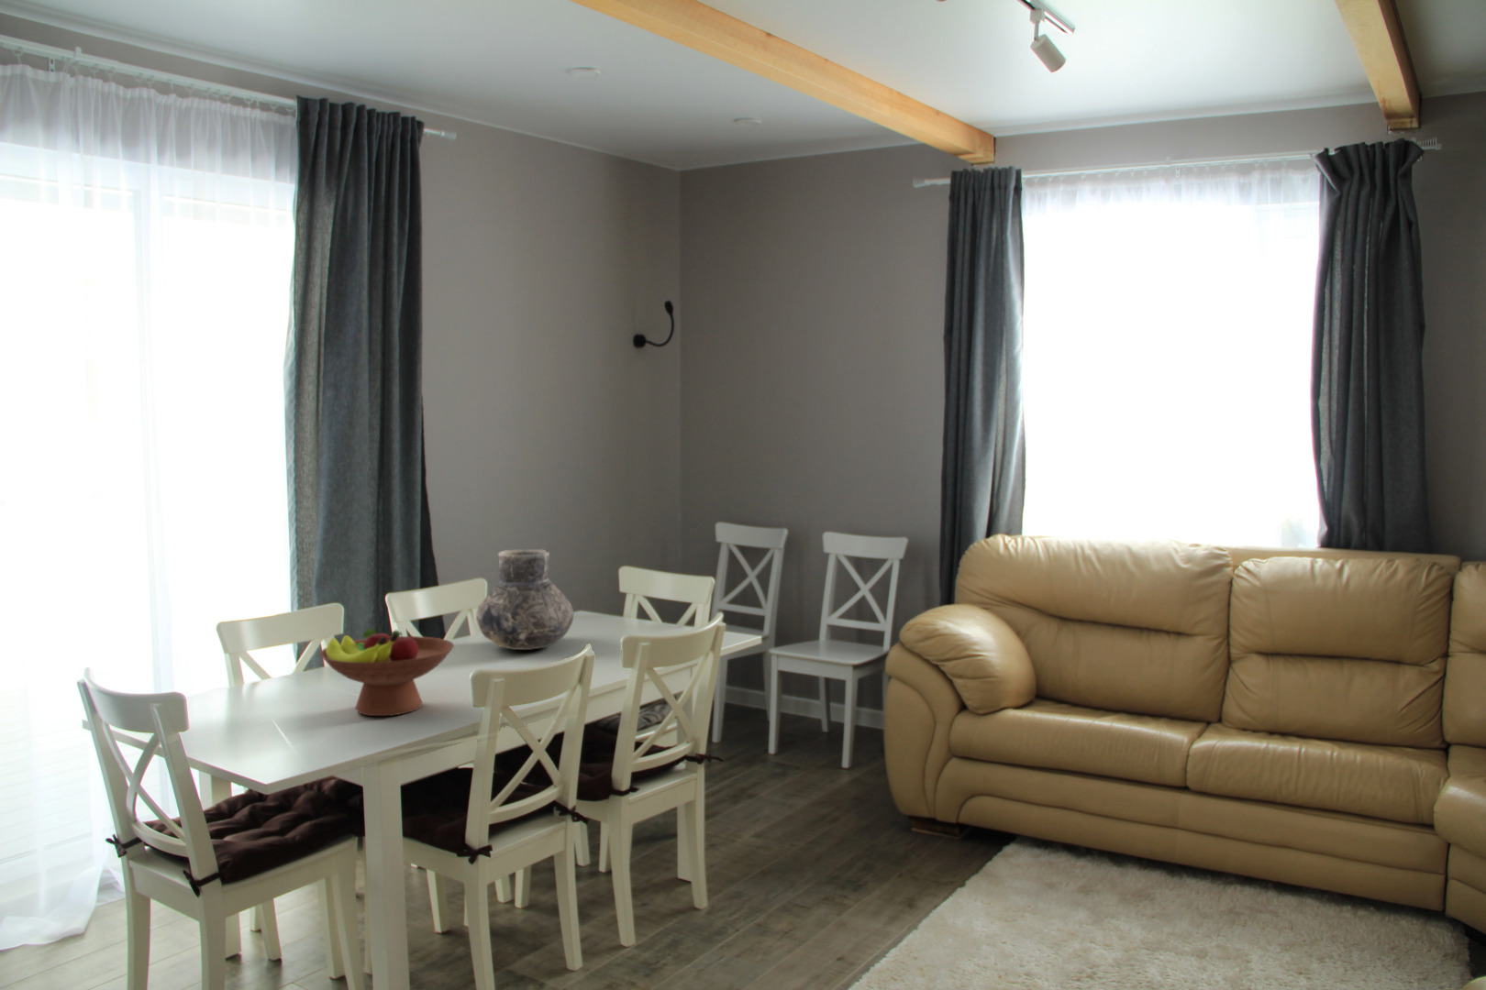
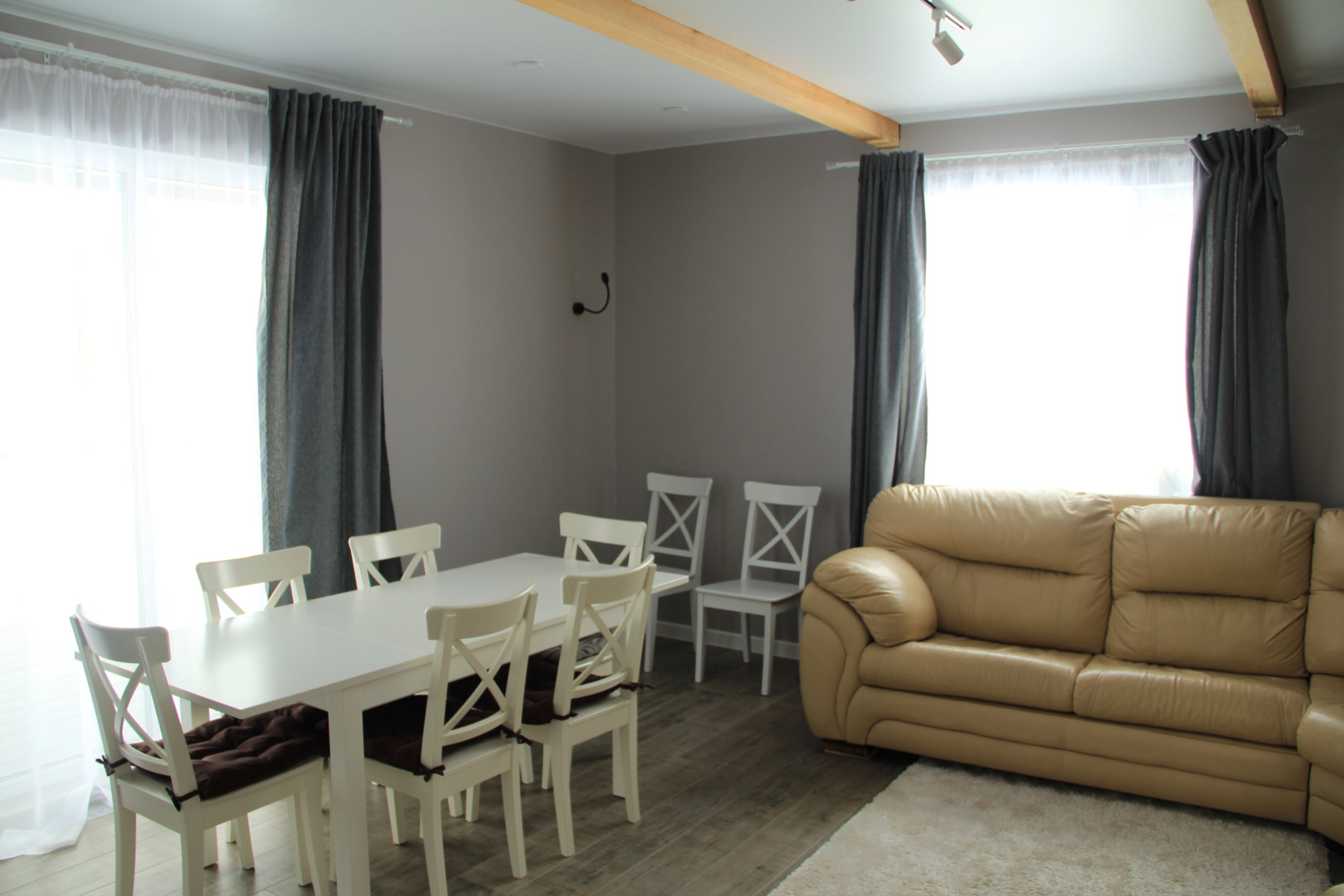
- vase [475,548,575,651]
- fruit bowl [318,628,454,717]
